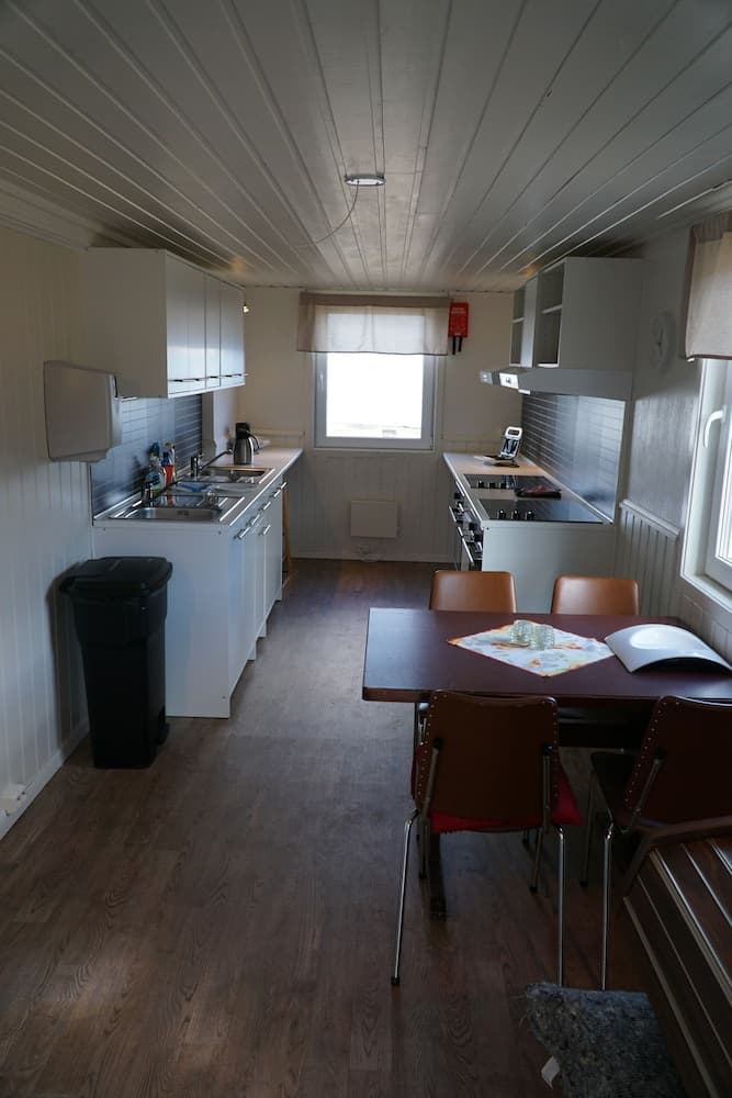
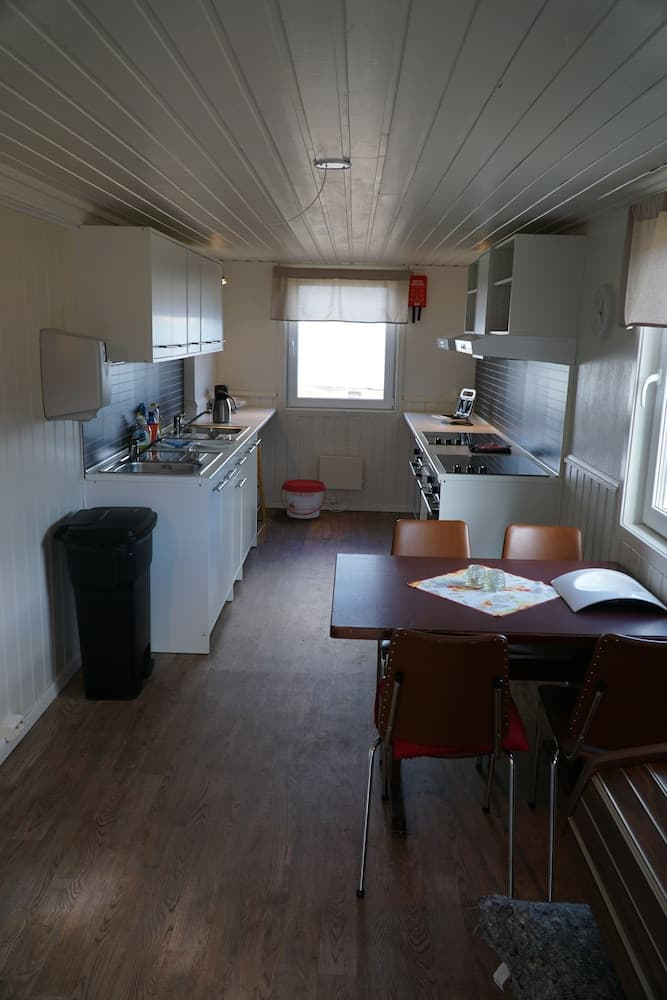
+ bucket [279,478,327,519]
